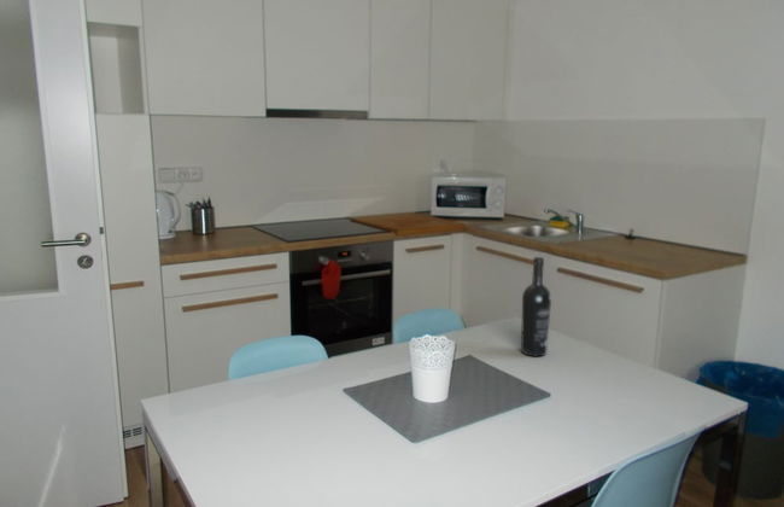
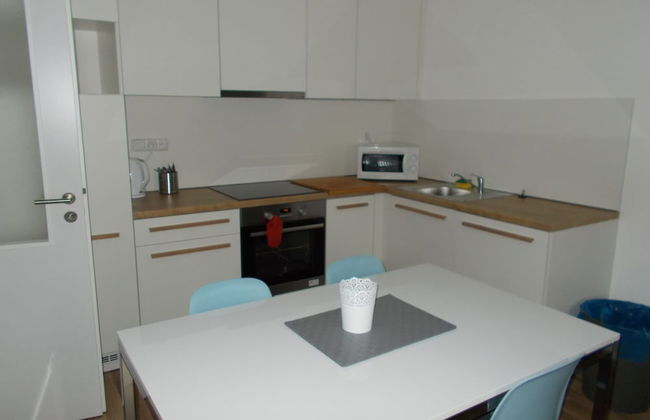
- wine bottle [520,256,552,357]
